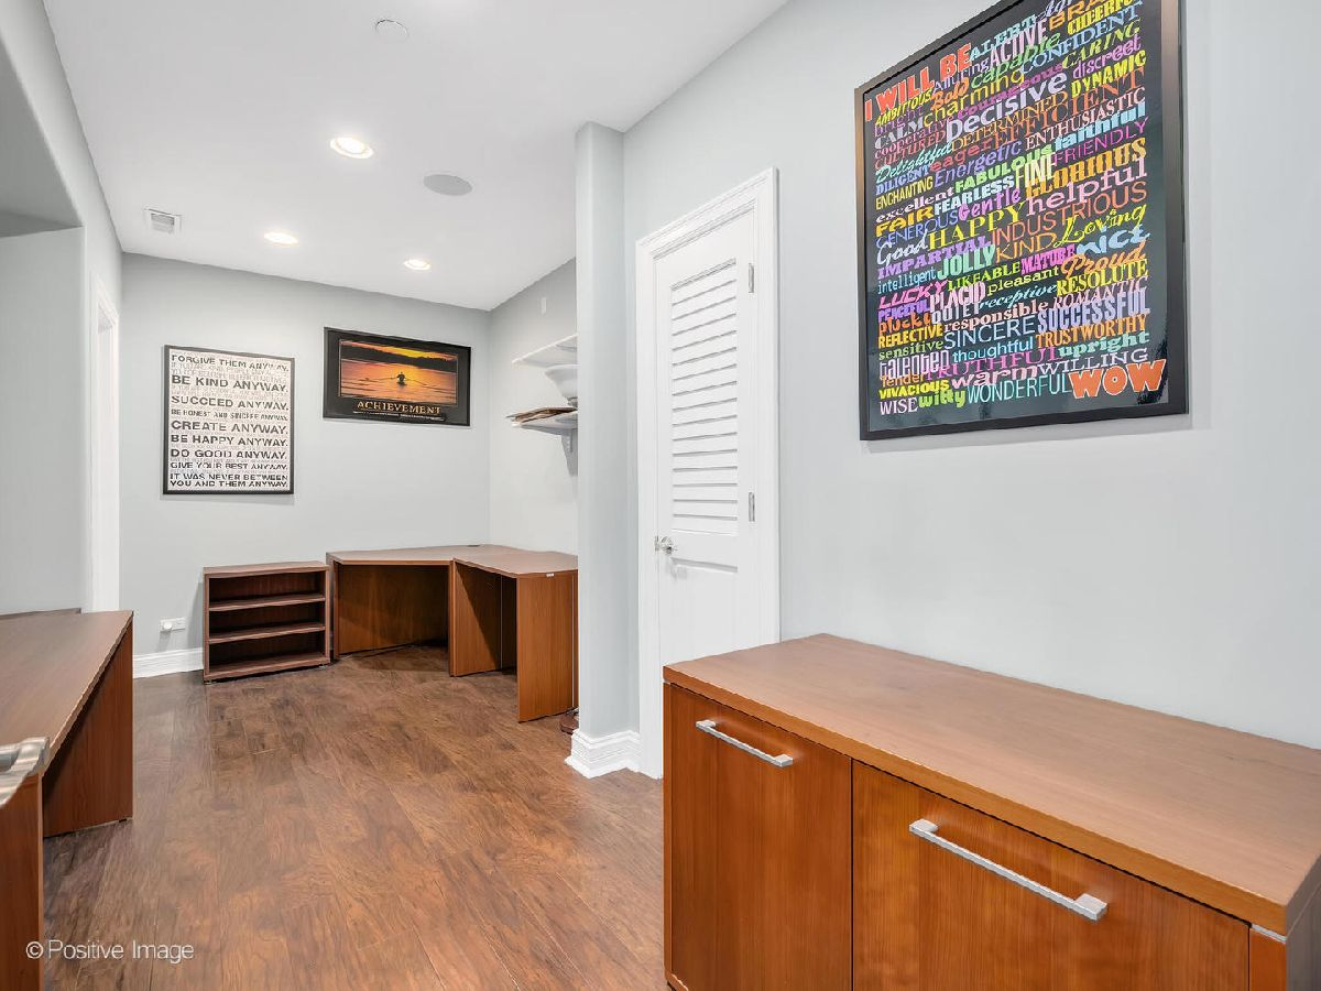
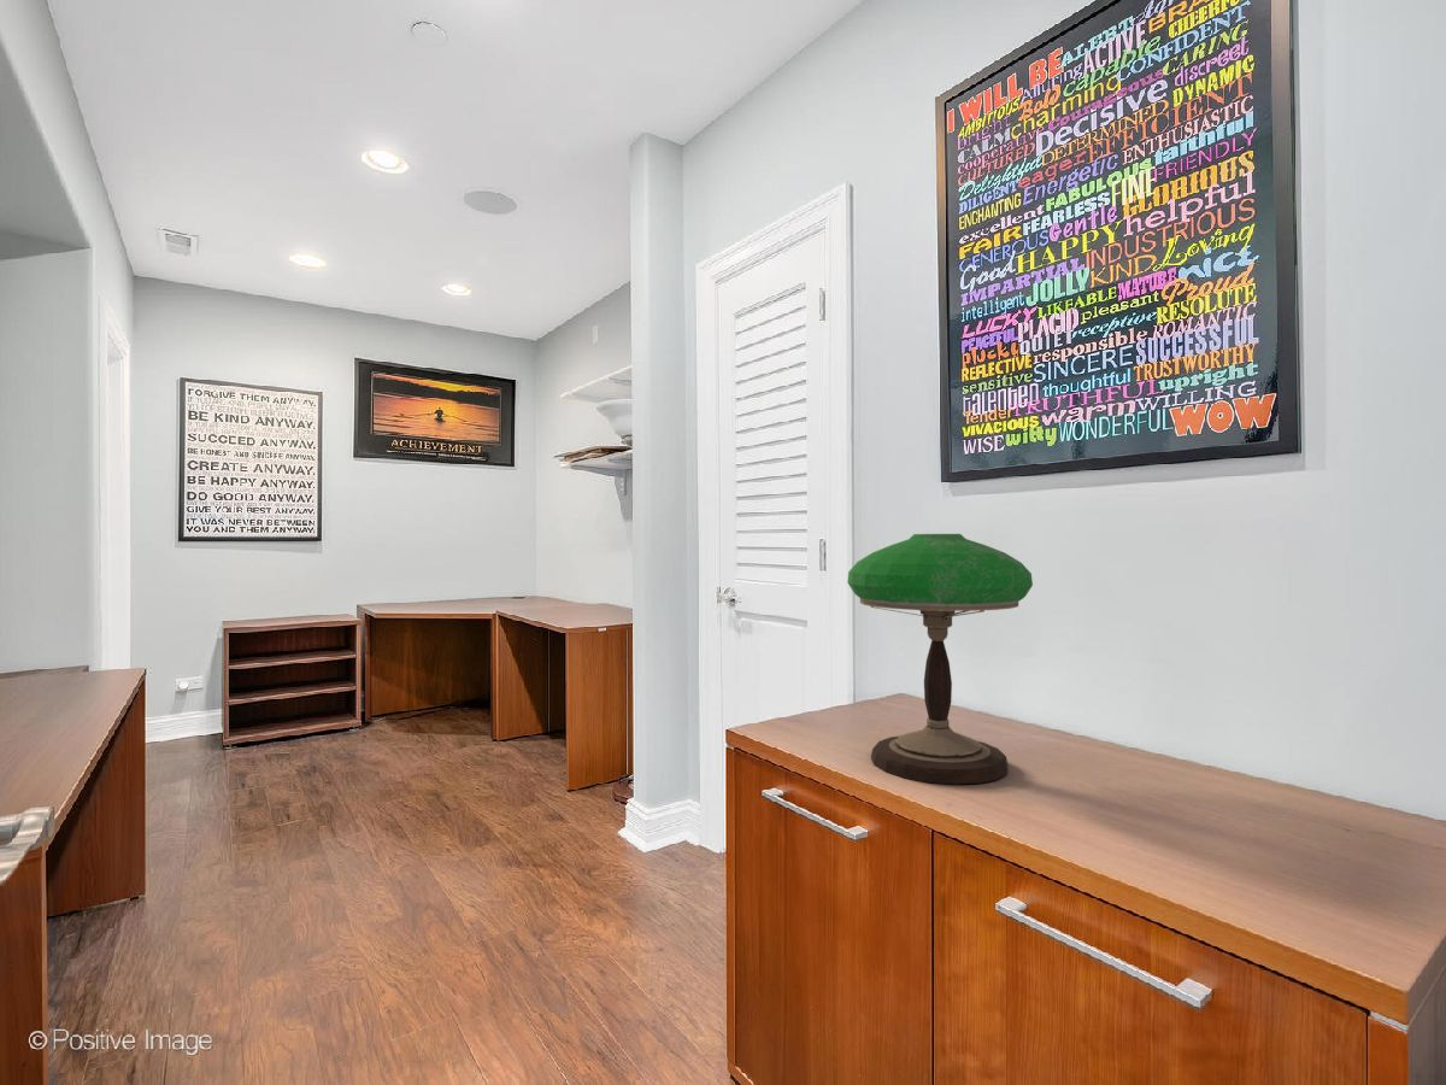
+ table lamp [847,533,1034,786]
